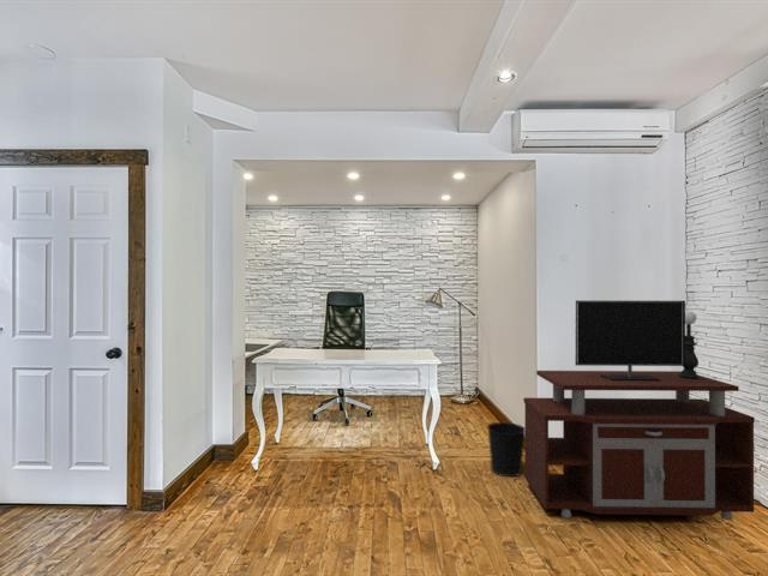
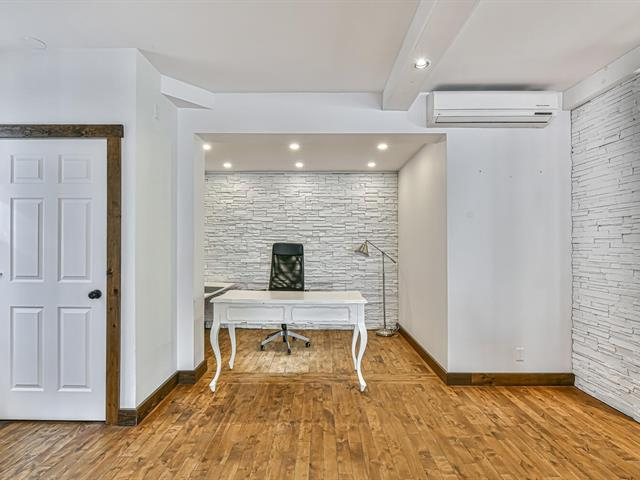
- table lamp [679,311,700,378]
- tv stand [522,300,756,521]
- wastebasket [486,421,526,478]
